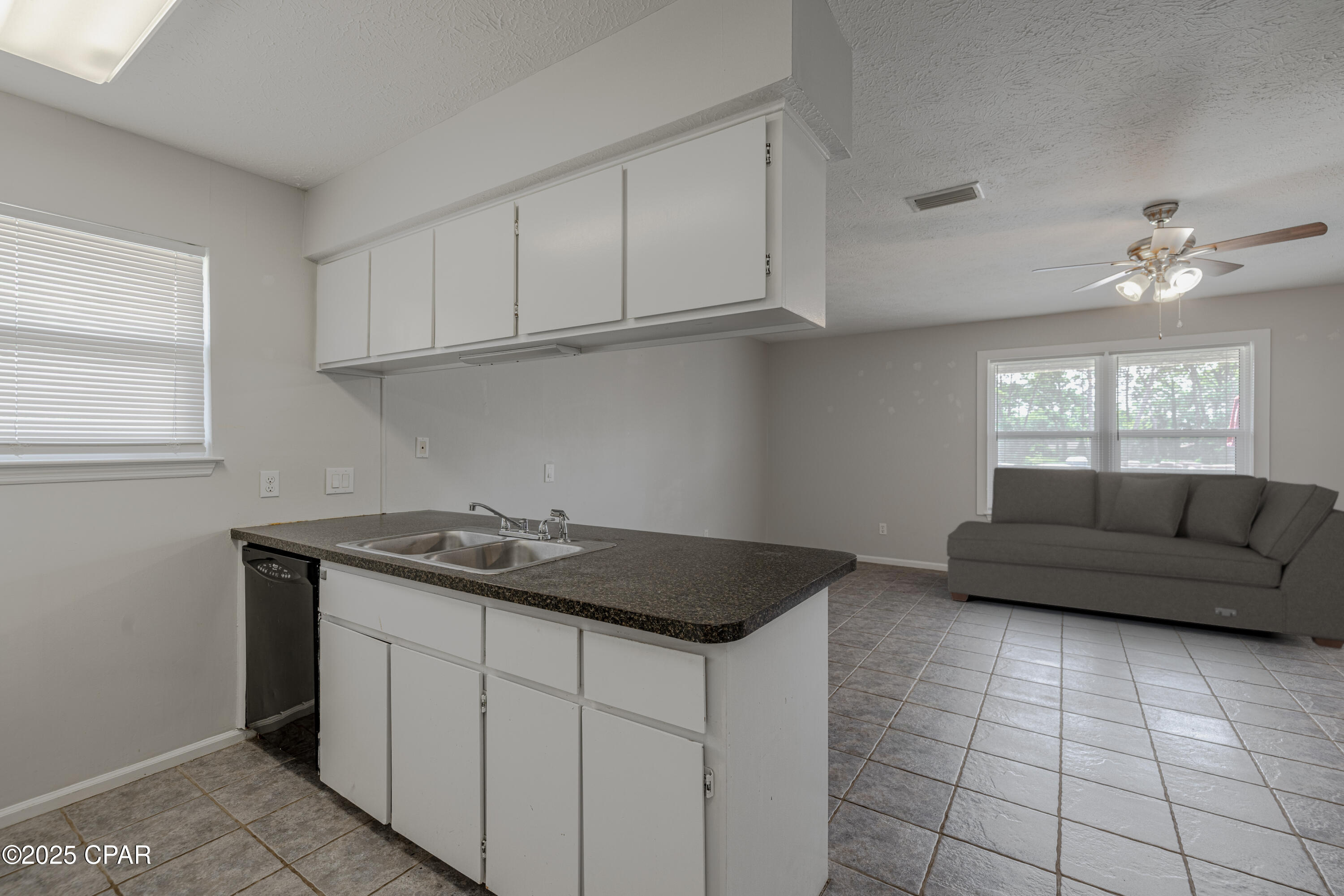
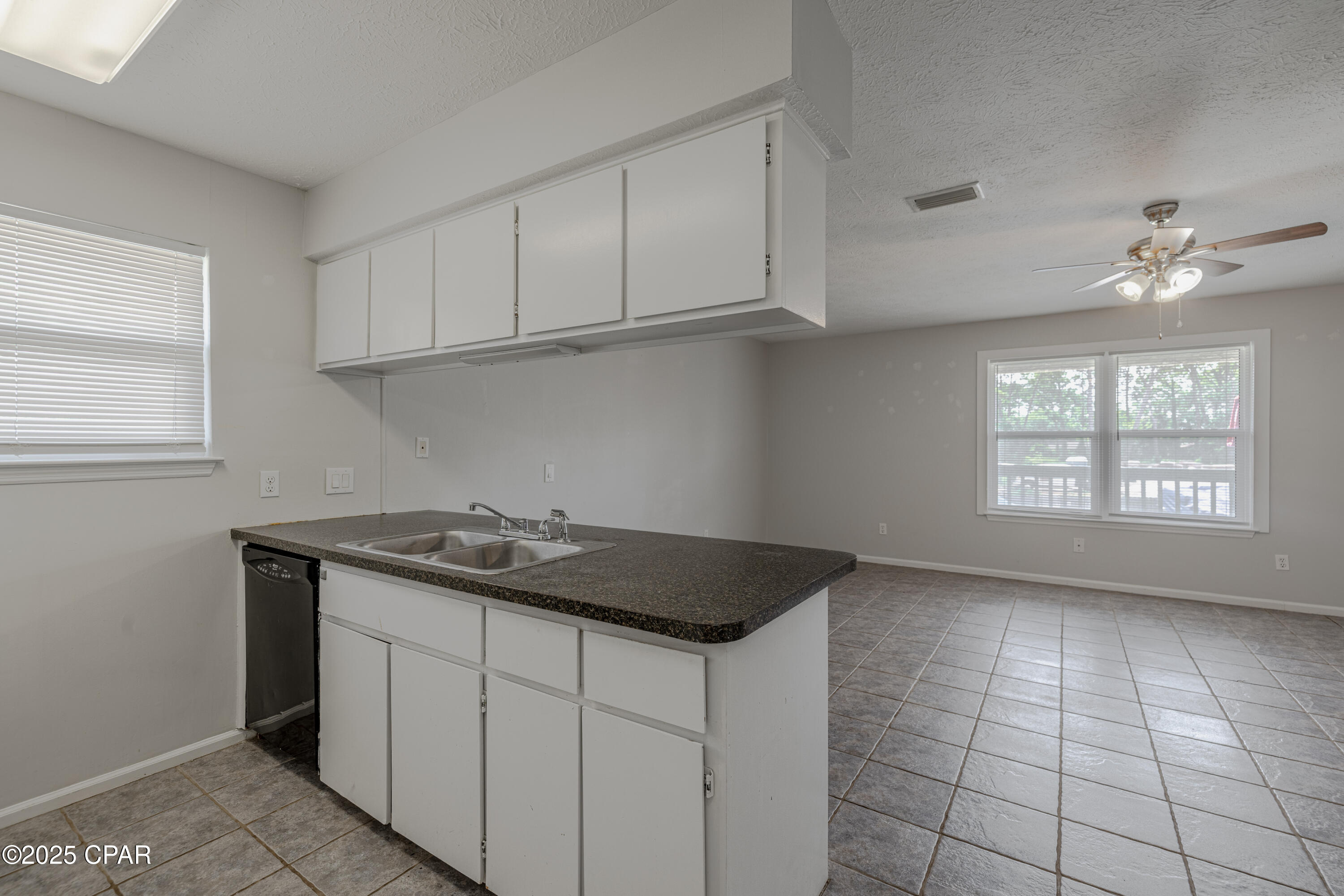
- sofa [946,467,1344,650]
